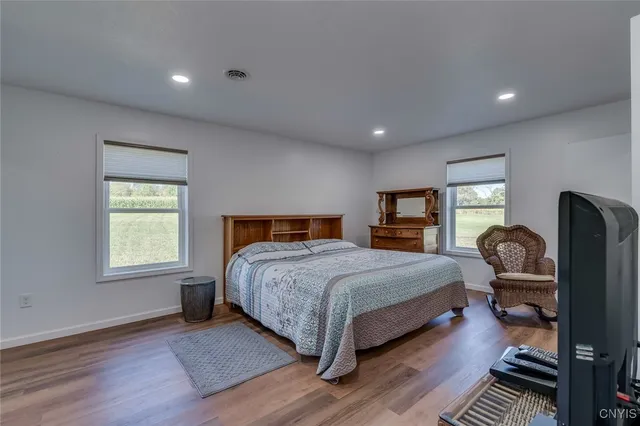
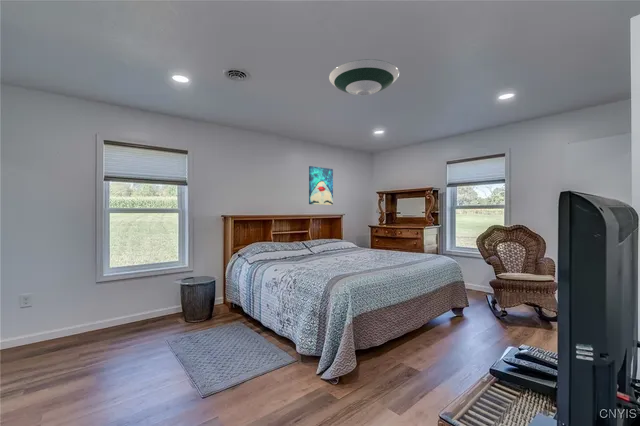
+ wall art [308,165,334,206]
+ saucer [328,58,400,97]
